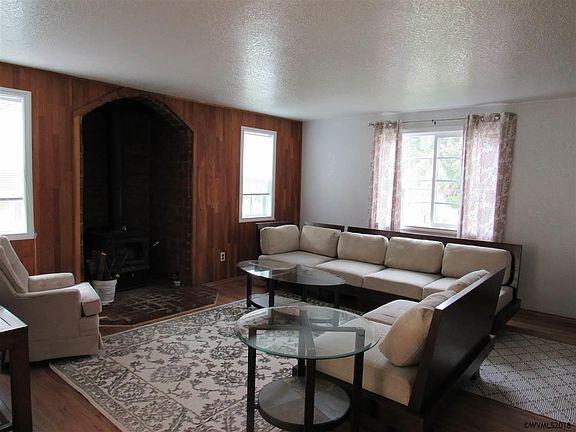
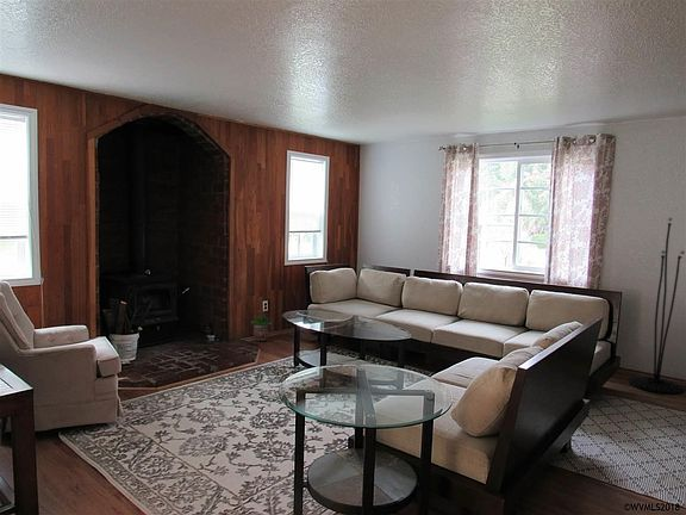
+ floor lamp [628,217,686,396]
+ potted plant [250,312,274,342]
